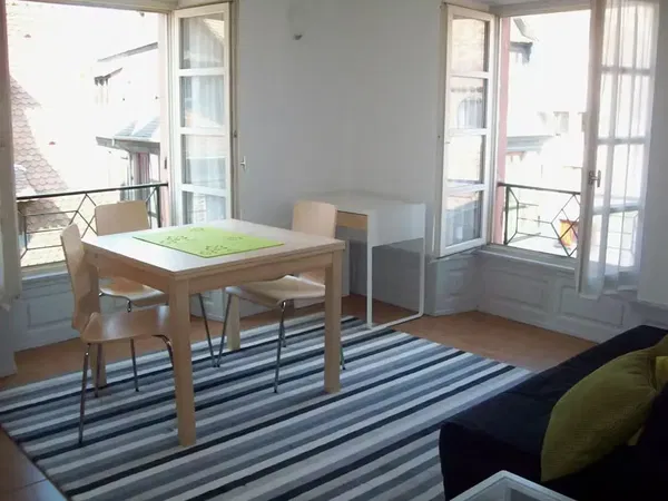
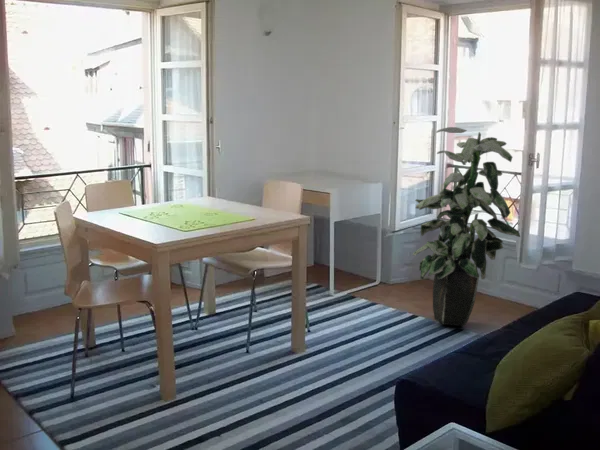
+ indoor plant [412,126,521,327]
